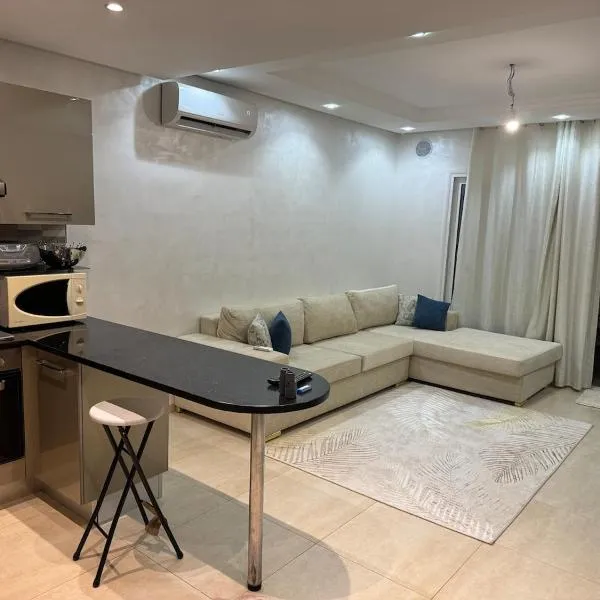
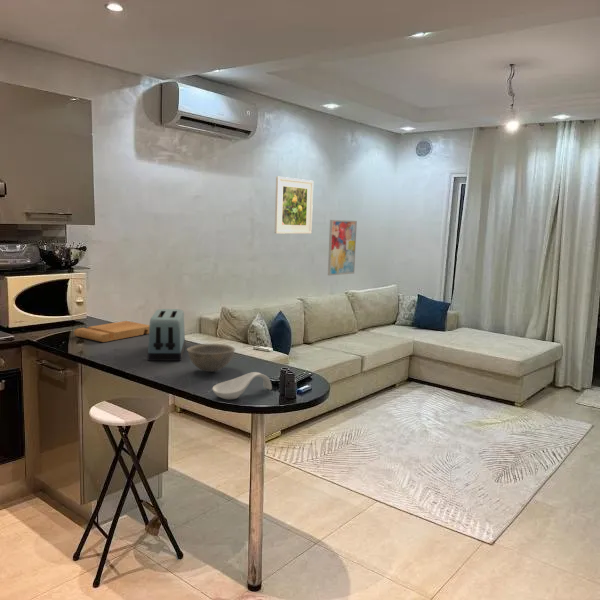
+ cutting board [73,320,150,343]
+ wall art [327,219,358,276]
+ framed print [274,175,314,235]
+ toaster [147,308,186,362]
+ spoon rest [211,371,273,400]
+ bowl [186,343,236,373]
